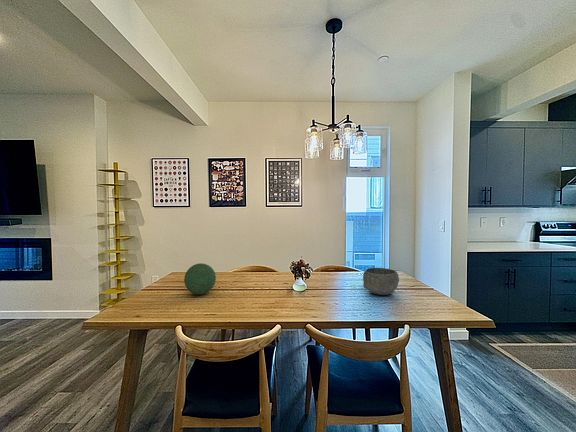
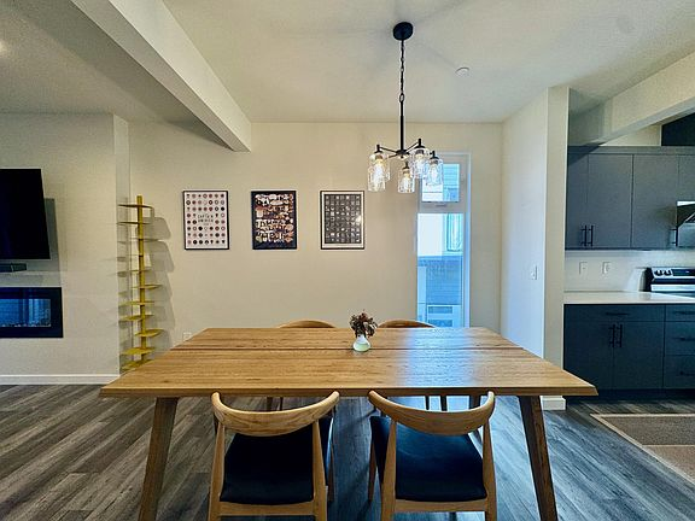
- decorative orb [183,262,217,296]
- bowl [362,267,400,296]
